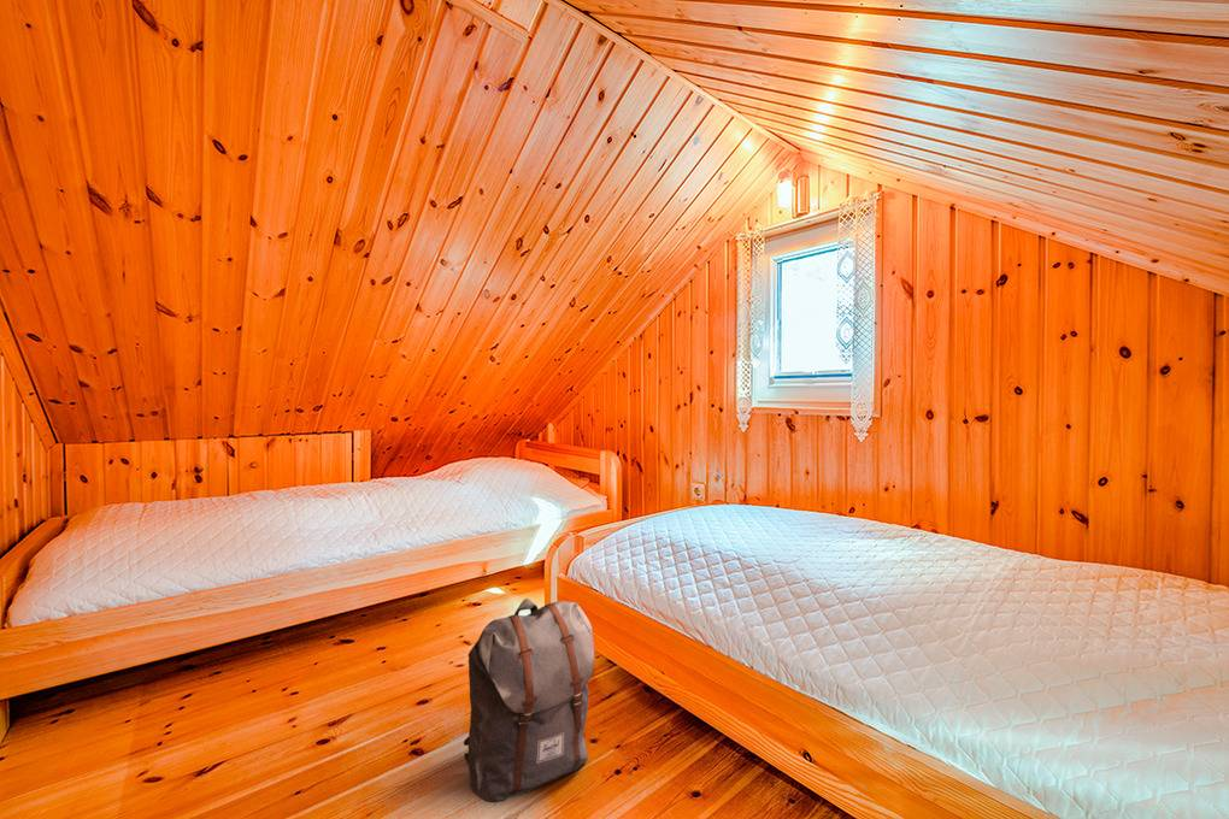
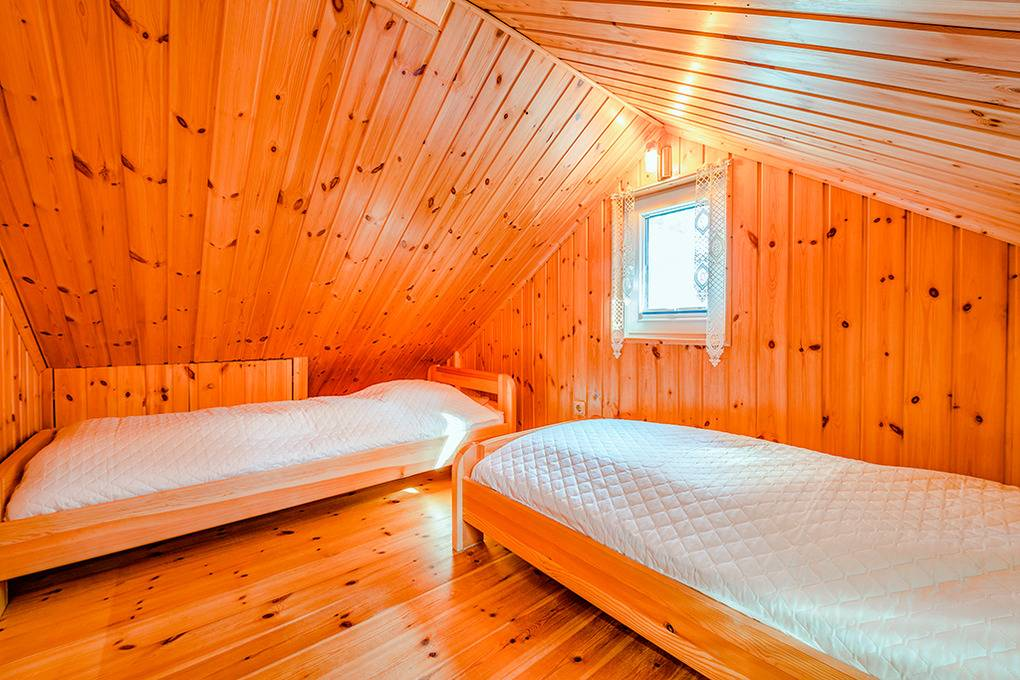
- backpack [463,597,595,803]
